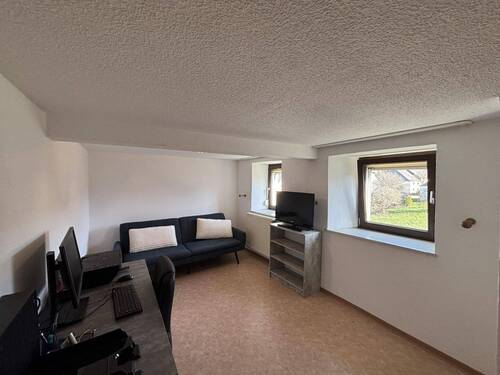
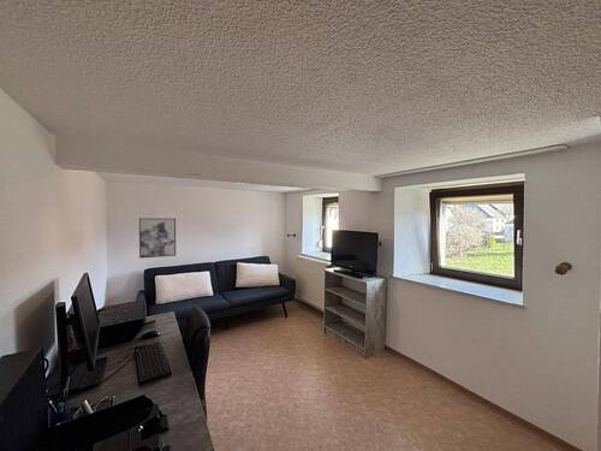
+ wall art [138,218,177,259]
